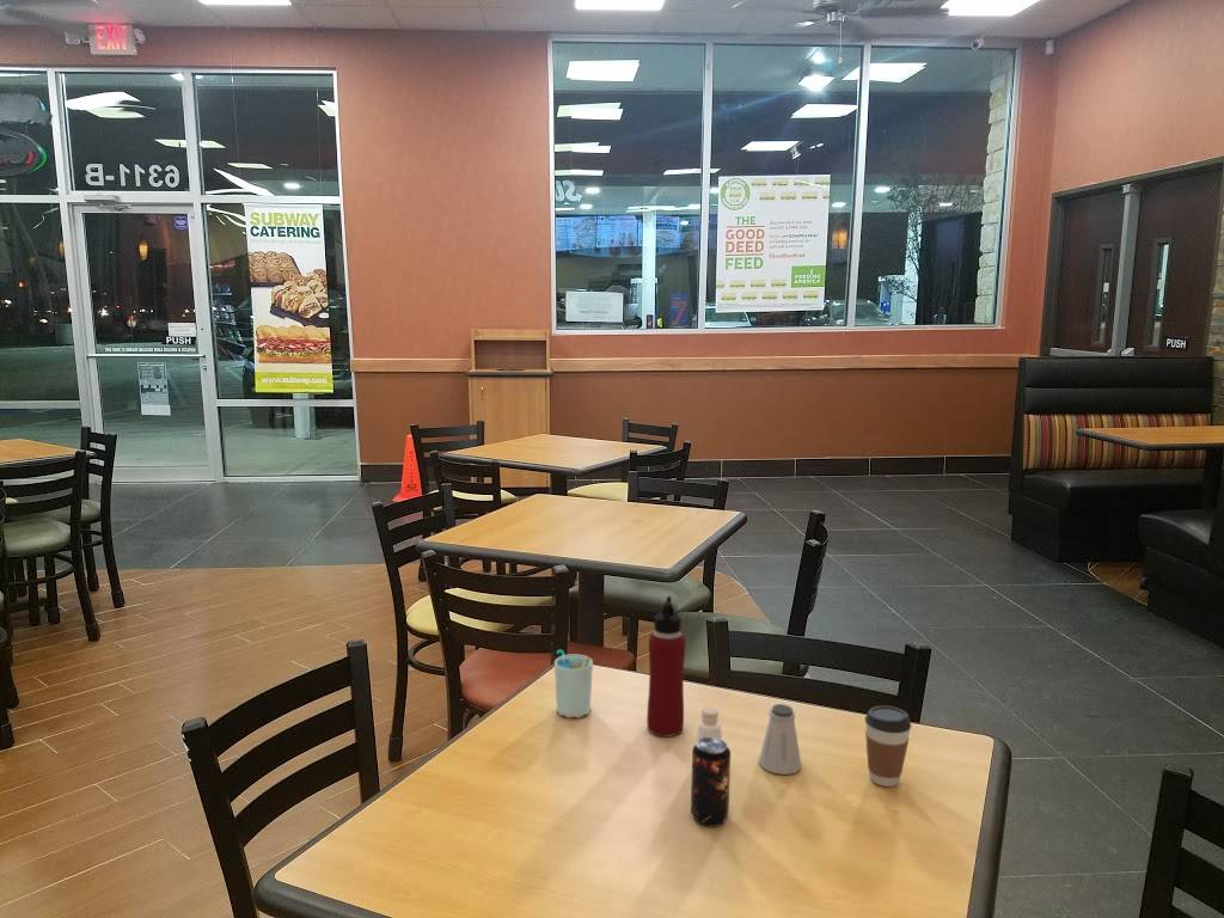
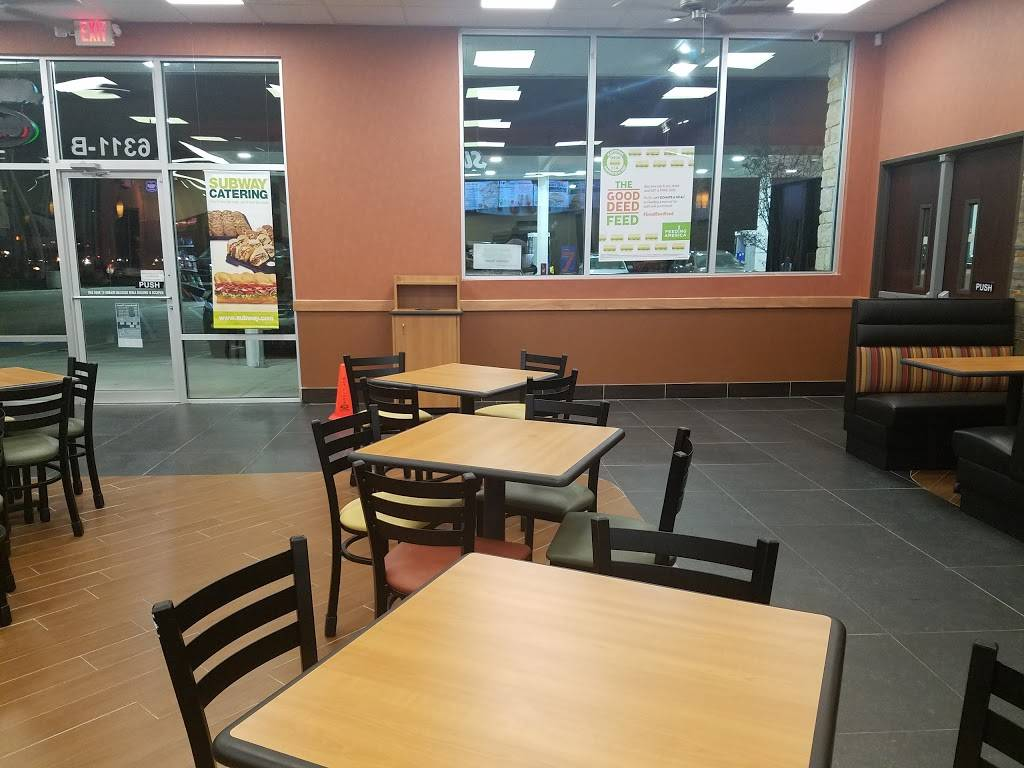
- pepper shaker [694,705,723,745]
- water bottle [645,595,687,738]
- beverage can [690,738,732,827]
- saltshaker [758,703,802,776]
- cup [553,649,594,720]
- coffee cup [864,705,912,788]
